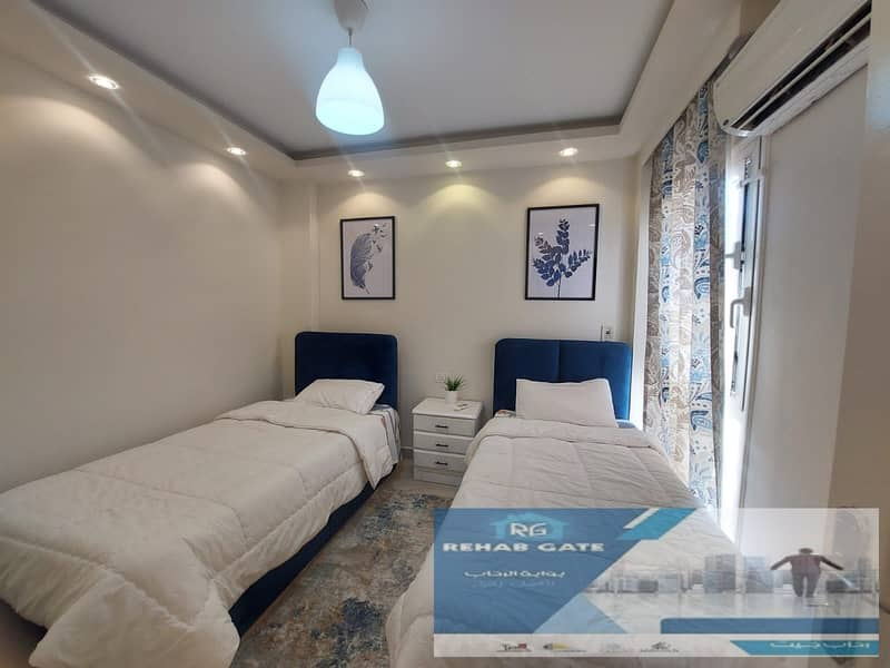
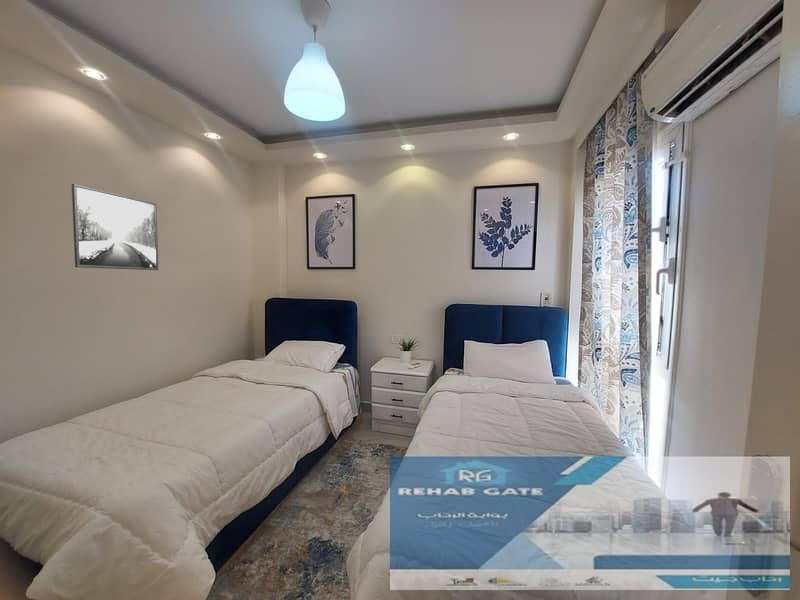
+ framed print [71,183,159,271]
